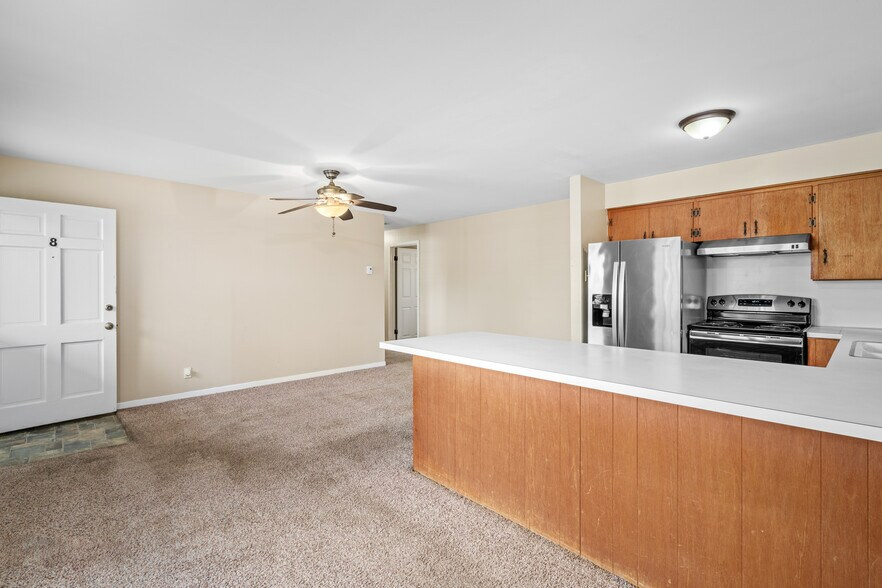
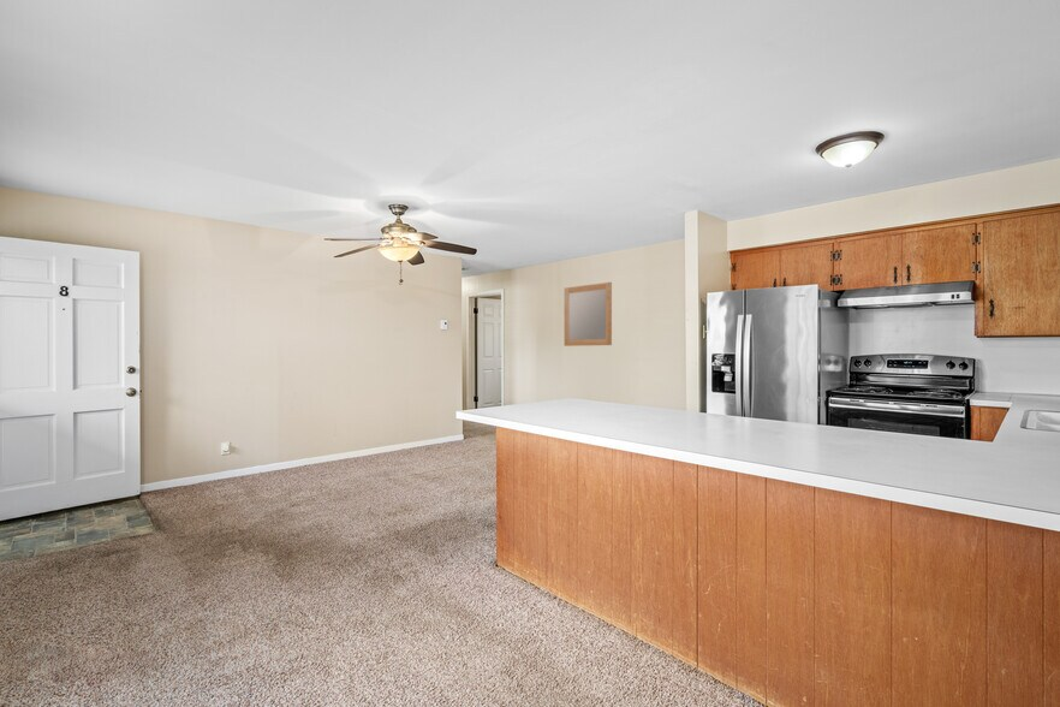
+ home mirror [562,281,613,347]
